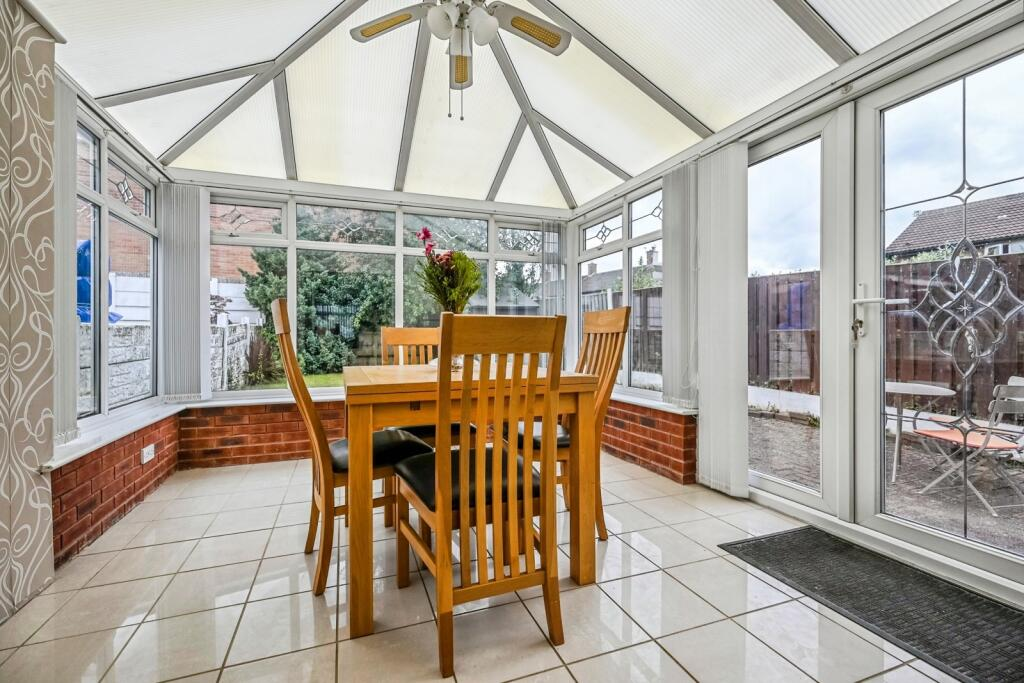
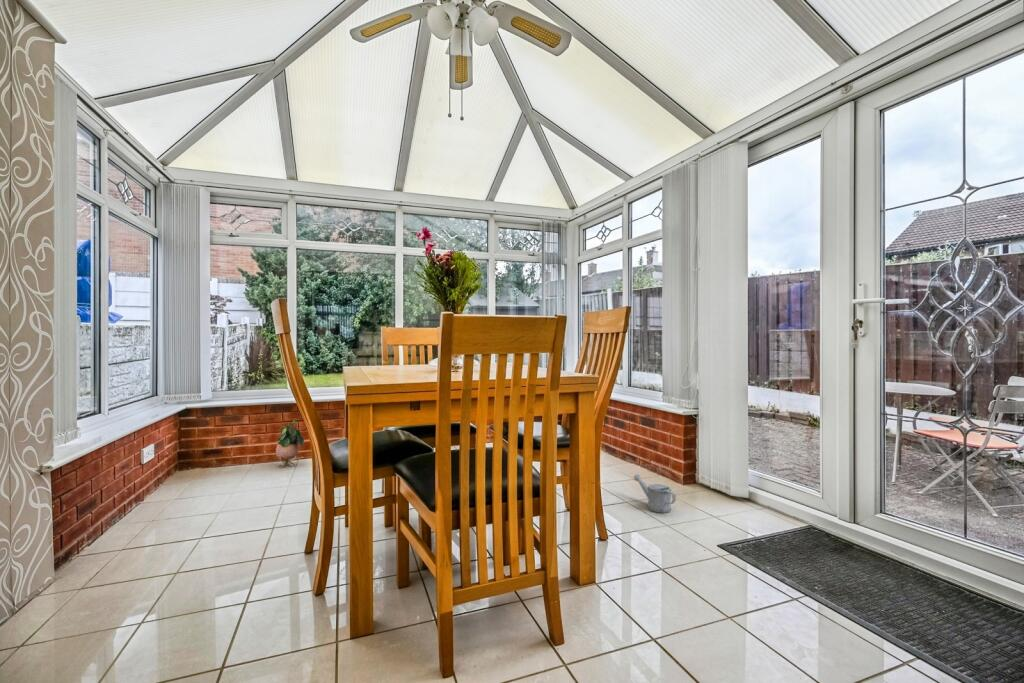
+ potted plant [275,420,305,469]
+ watering can [633,473,677,514]
